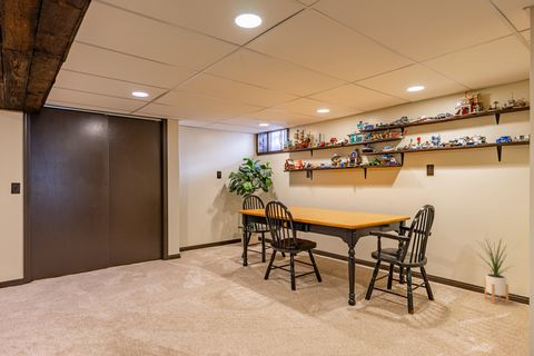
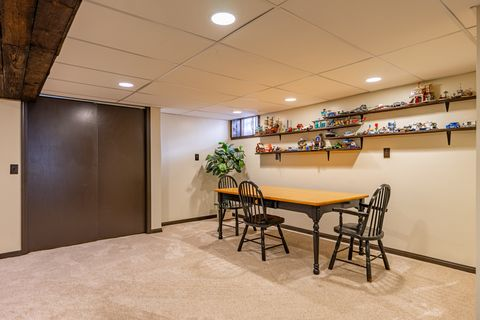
- house plant [475,235,518,305]
